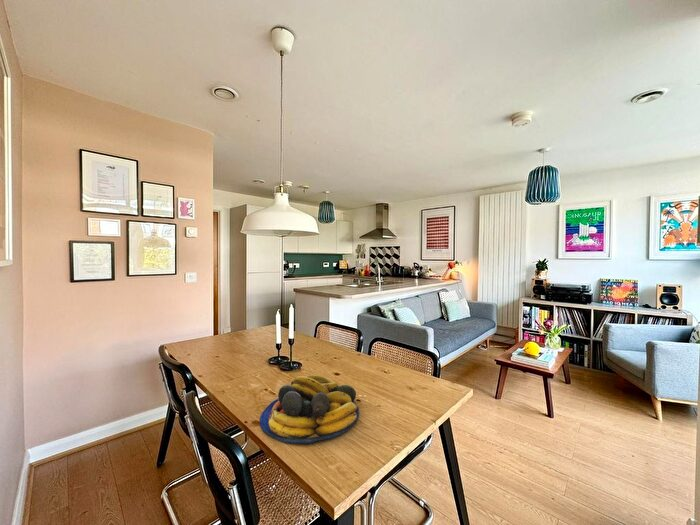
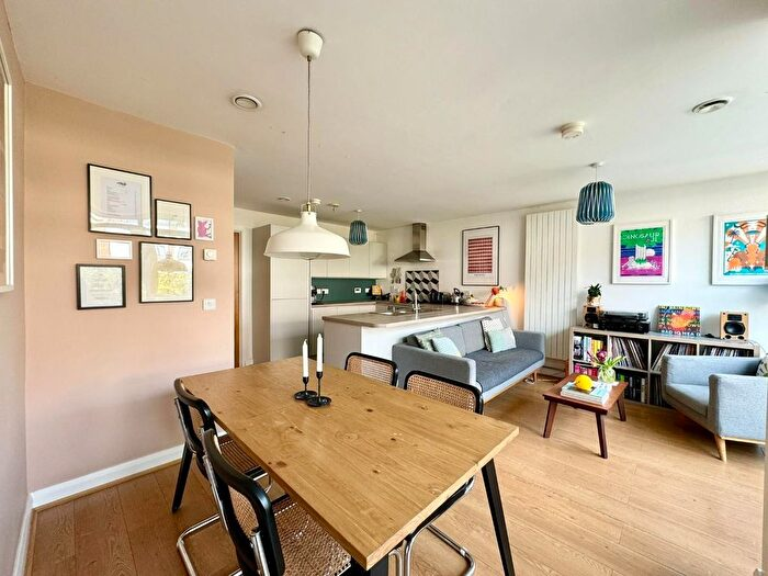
- fruit bowl [259,374,360,445]
